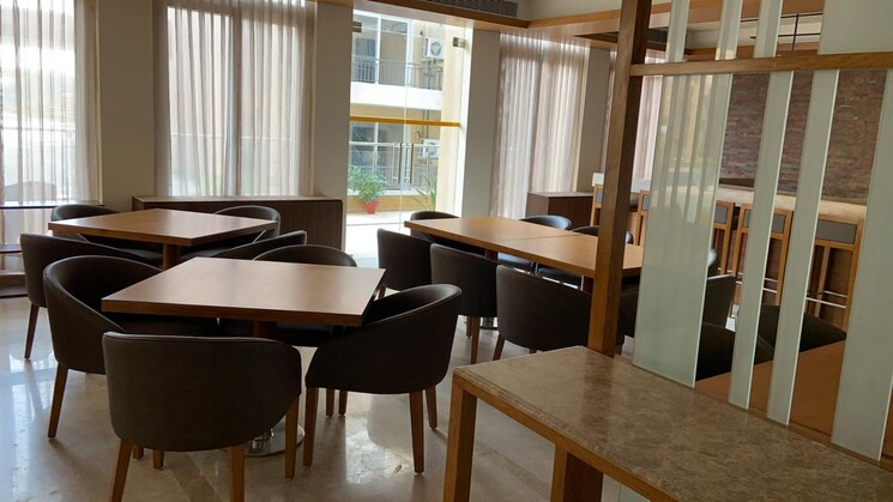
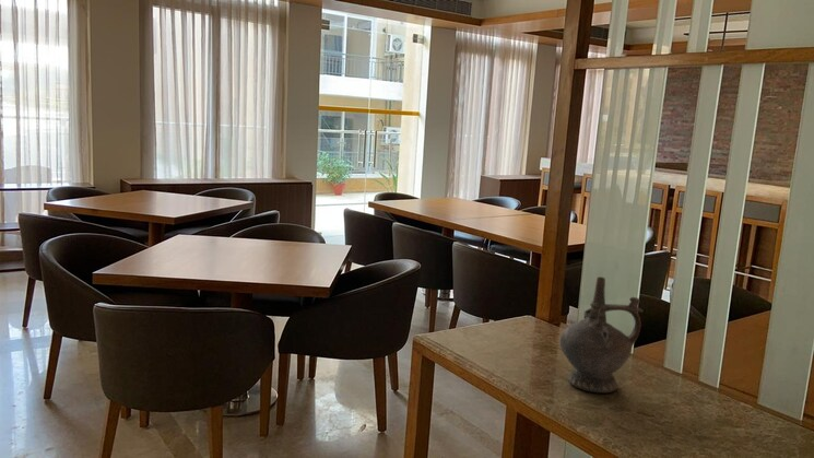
+ ceremonial vessel [558,277,644,394]
